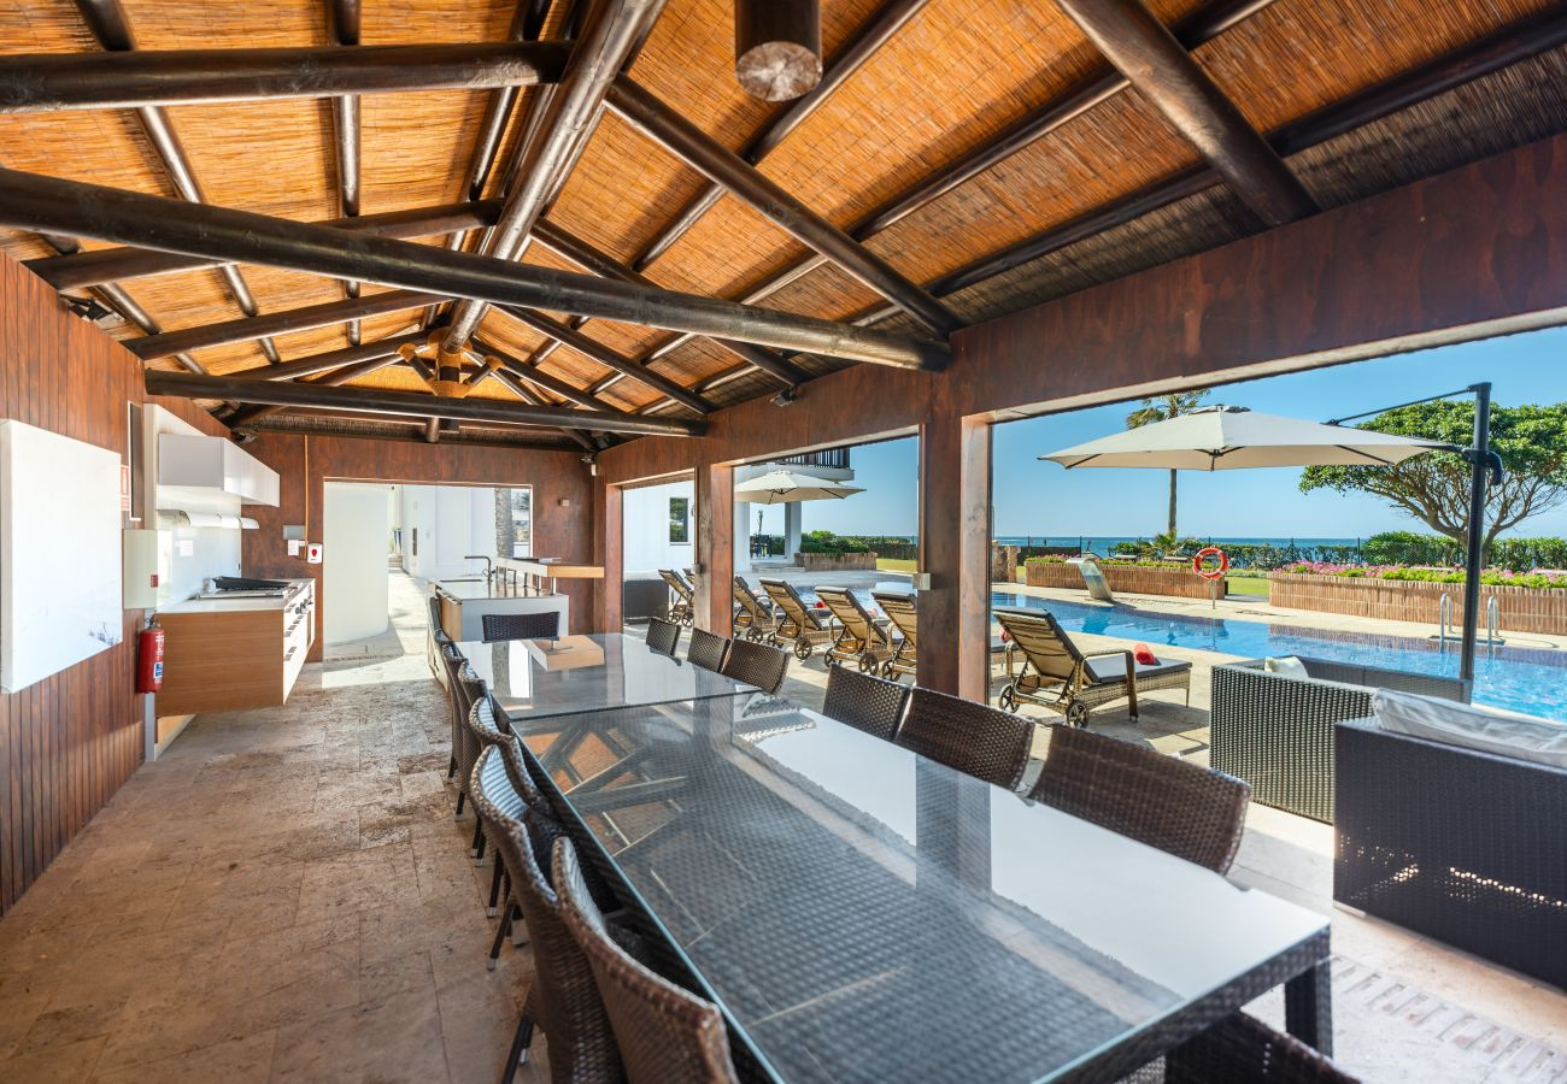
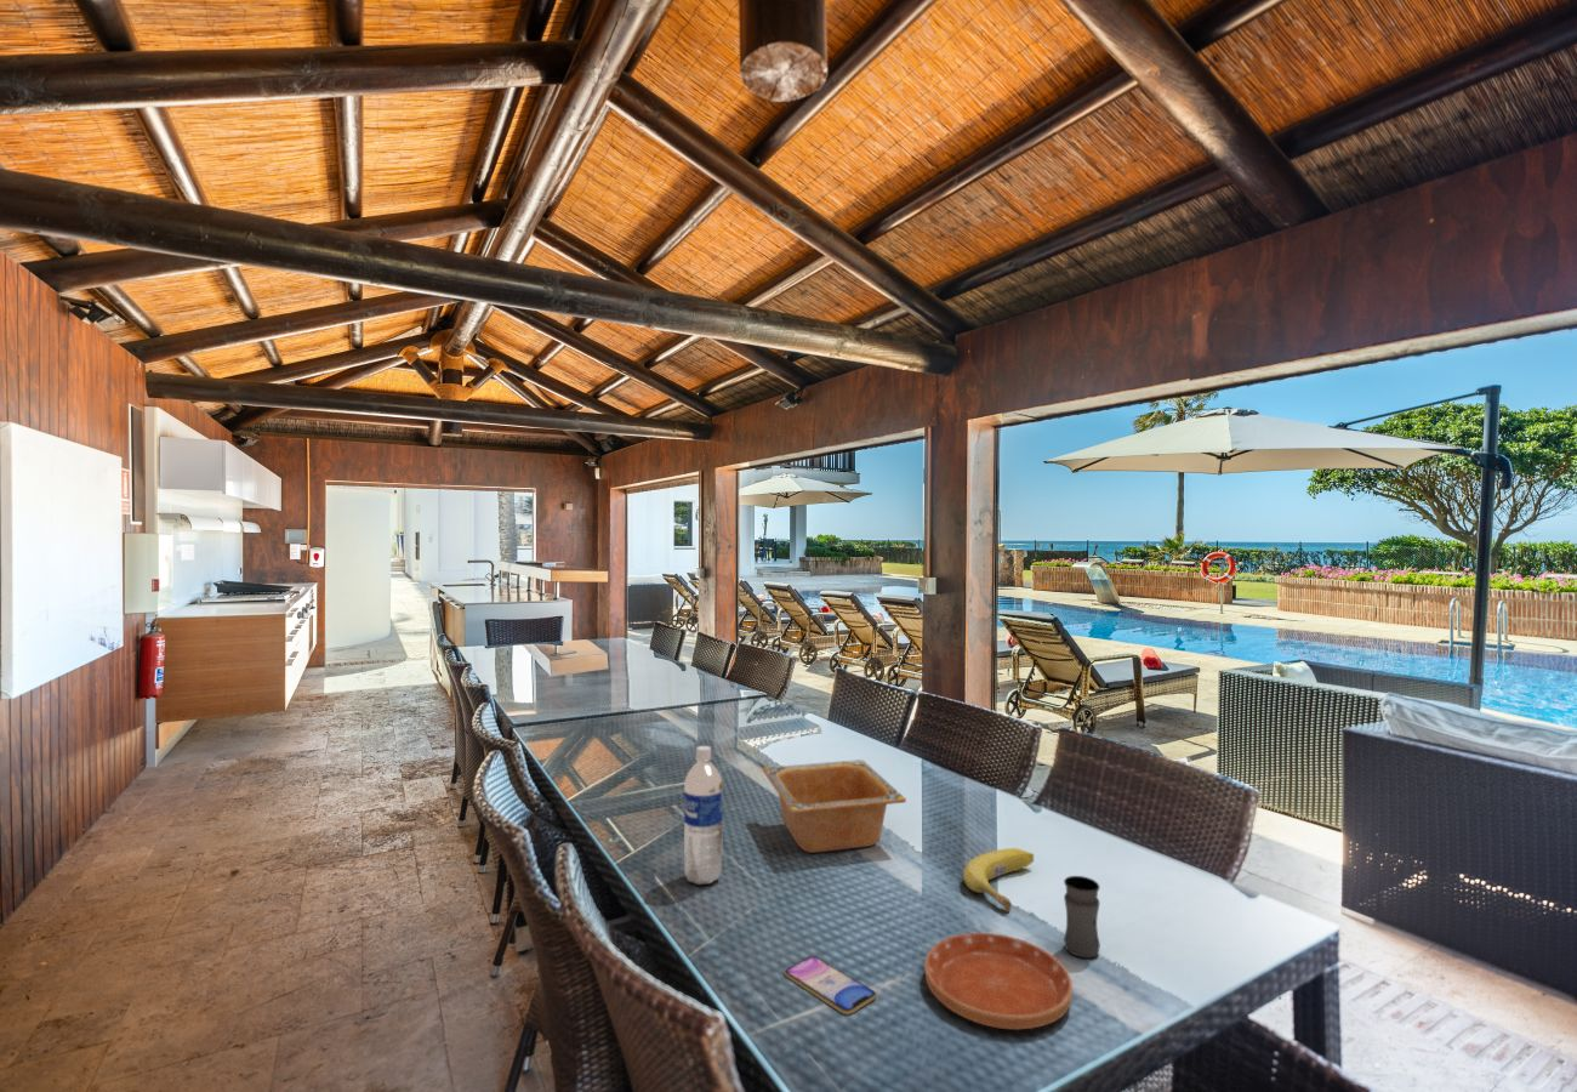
+ jar [1063,875,1101,959]
+ saucer [923,932,1074,1031]
+ smartphone [784,955,877,1017]
+ water bottle [683,745,724,886]
+ serving bowl [762,758,907,854]
+ fruit [962,847,1035,914]
